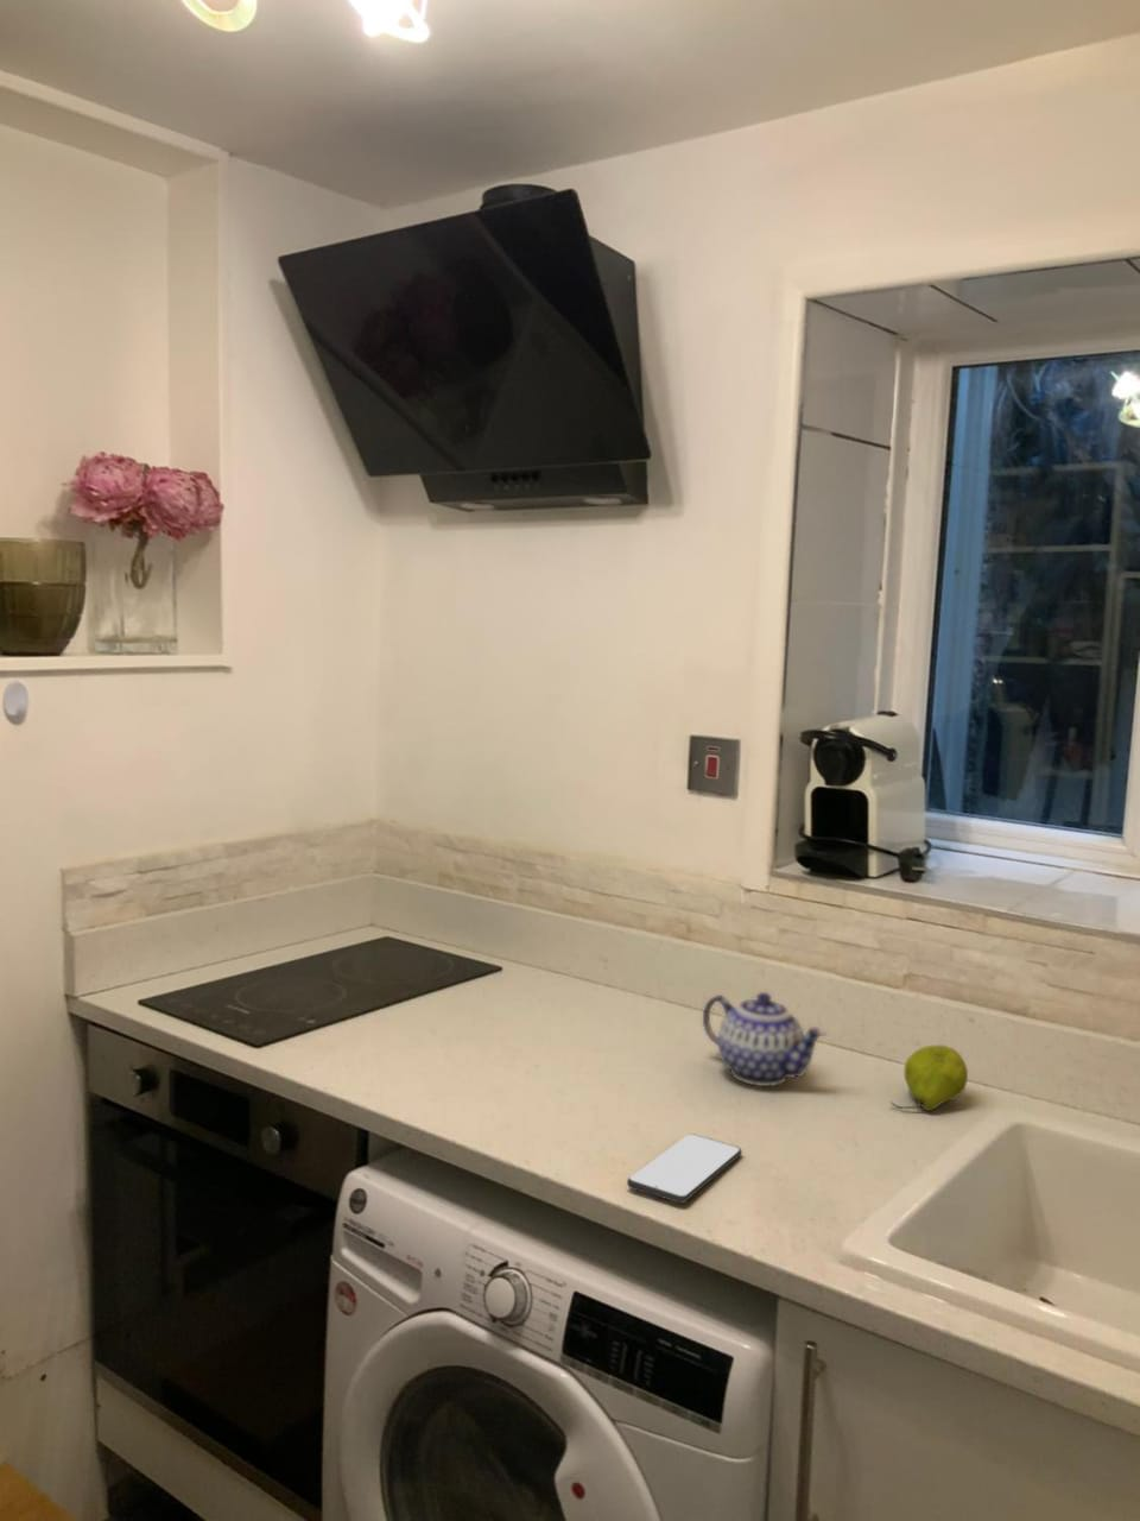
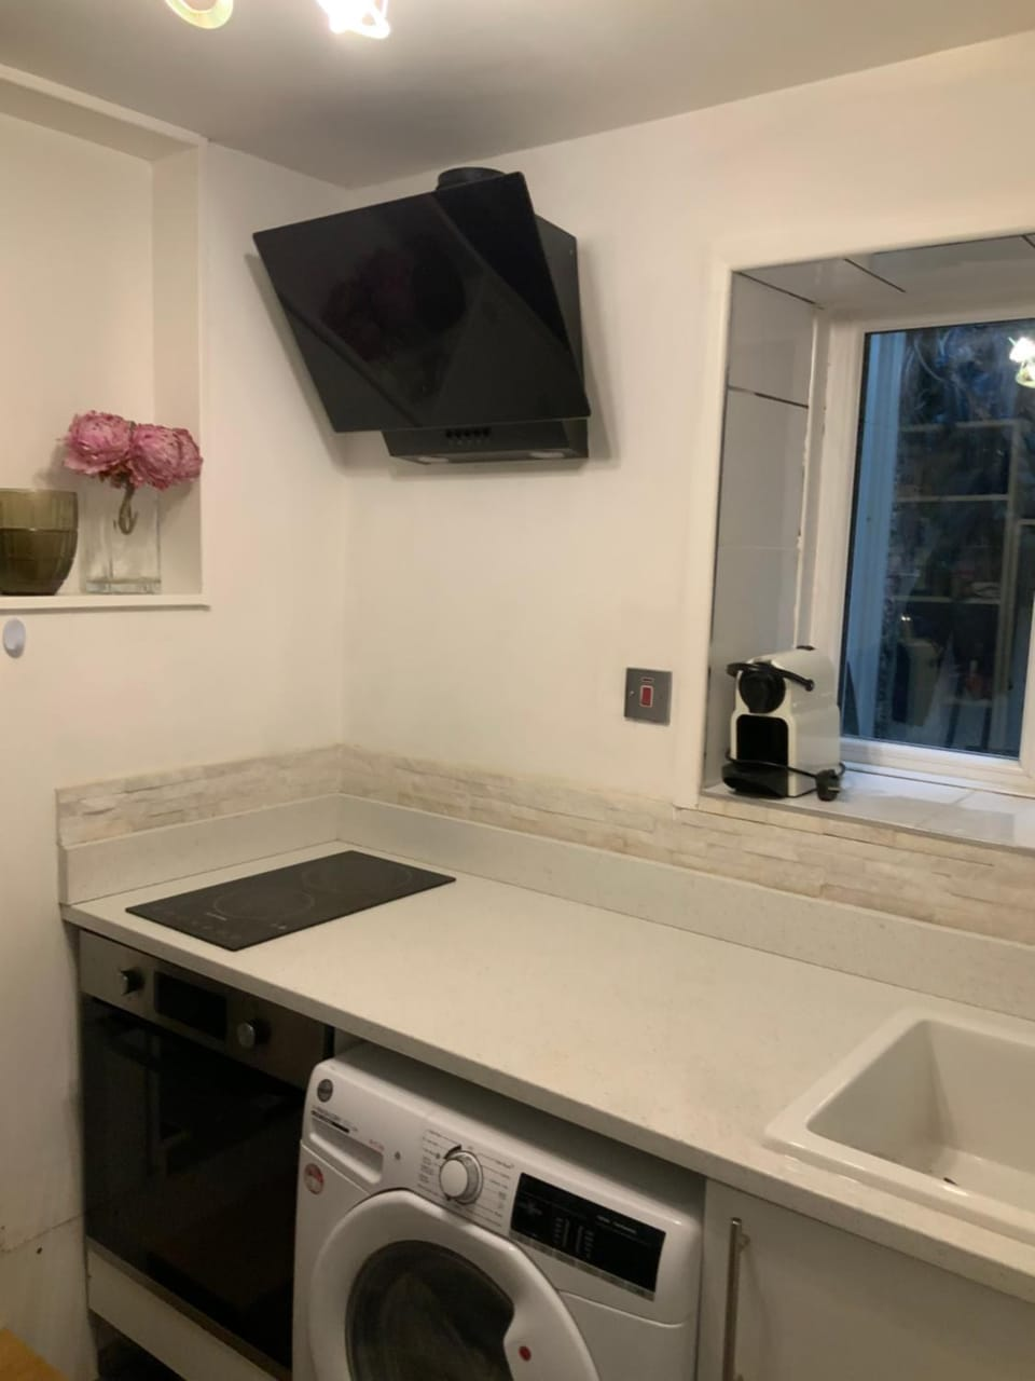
- teapot [702,990,827,1087]
- smartphone [626,1133,744,1204]
- fruit [889,1043,969,1111]
